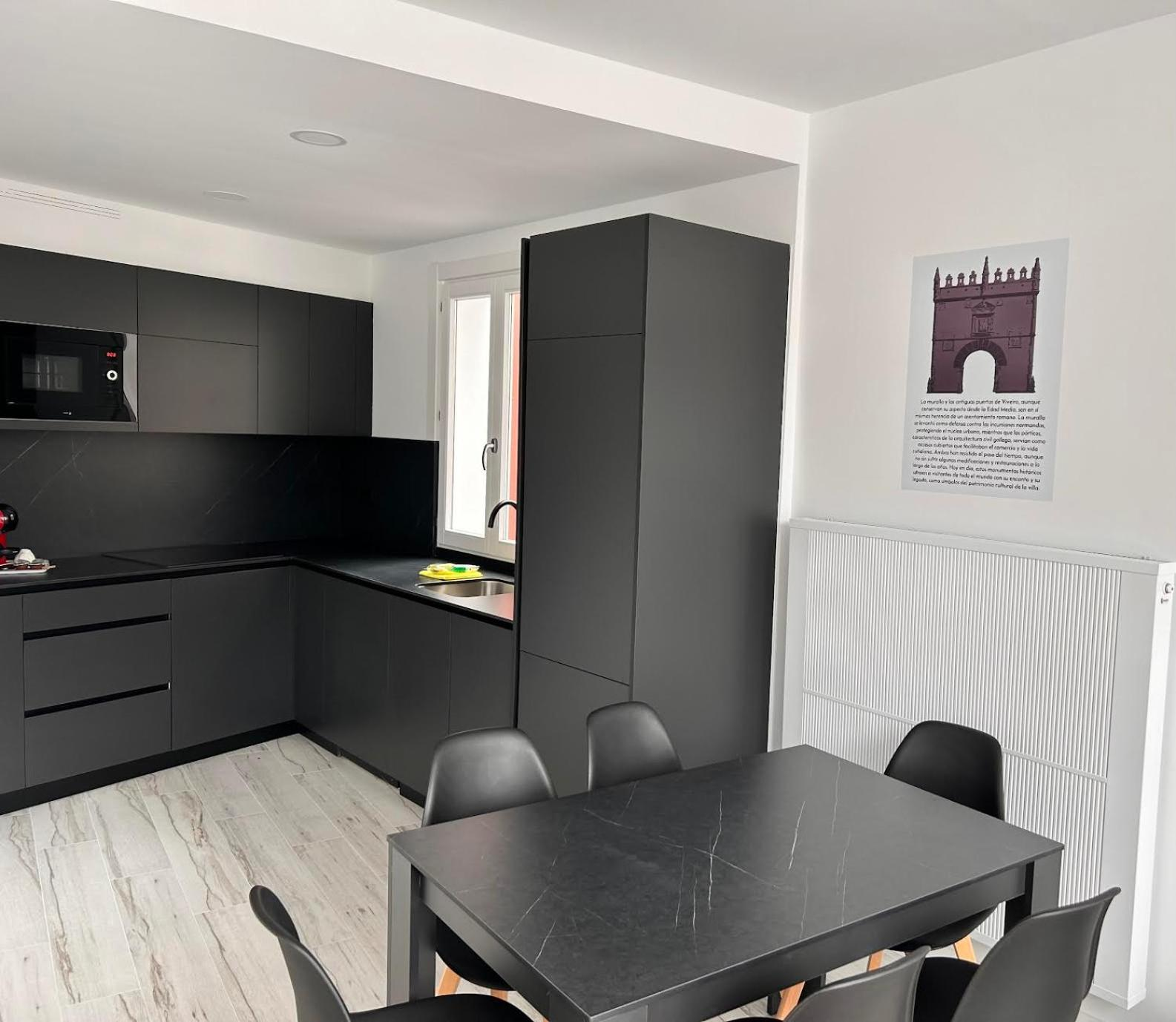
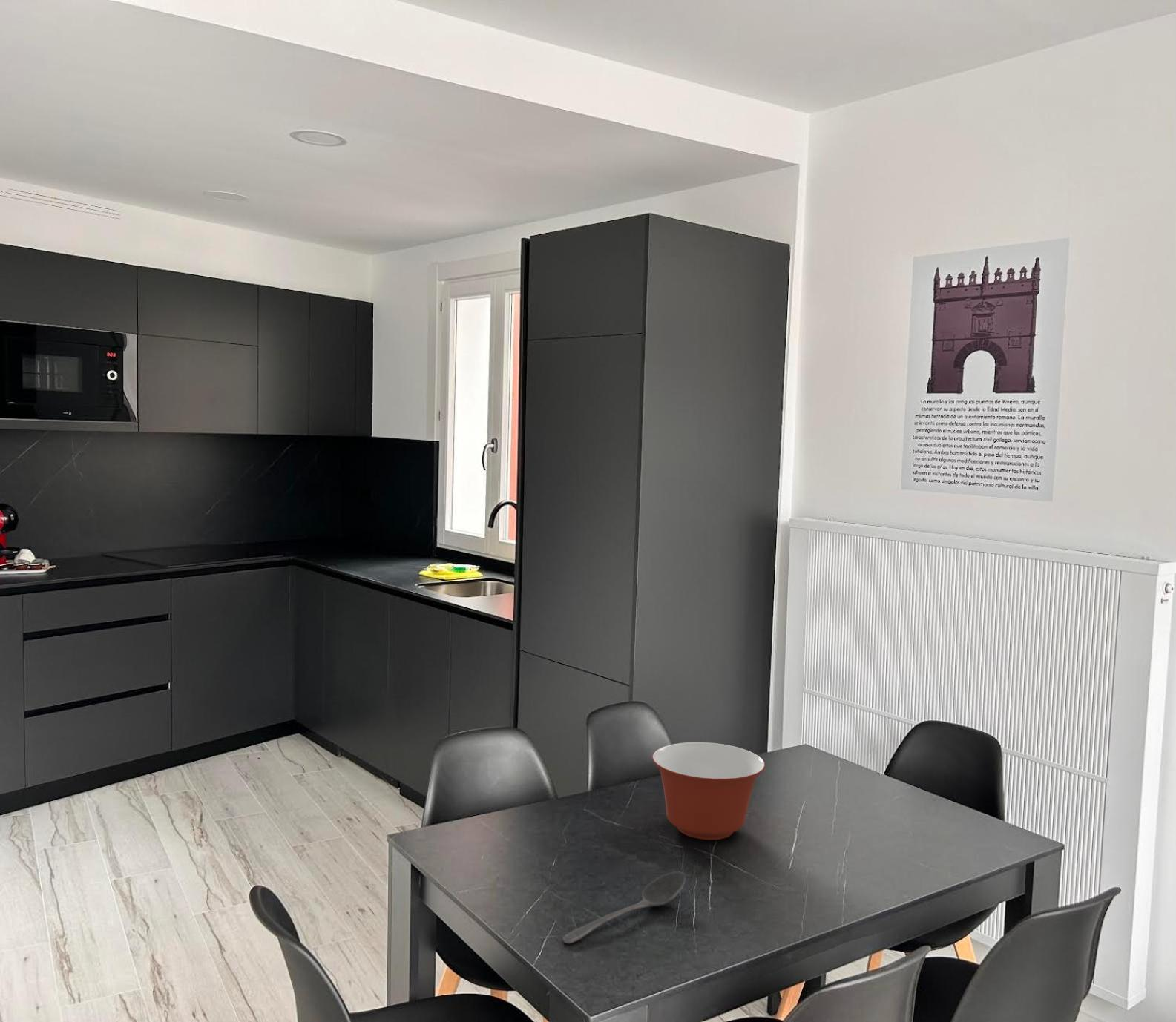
+ stirrer [562,871,686,944]
+ mixing bowl [651,742,766,840]
